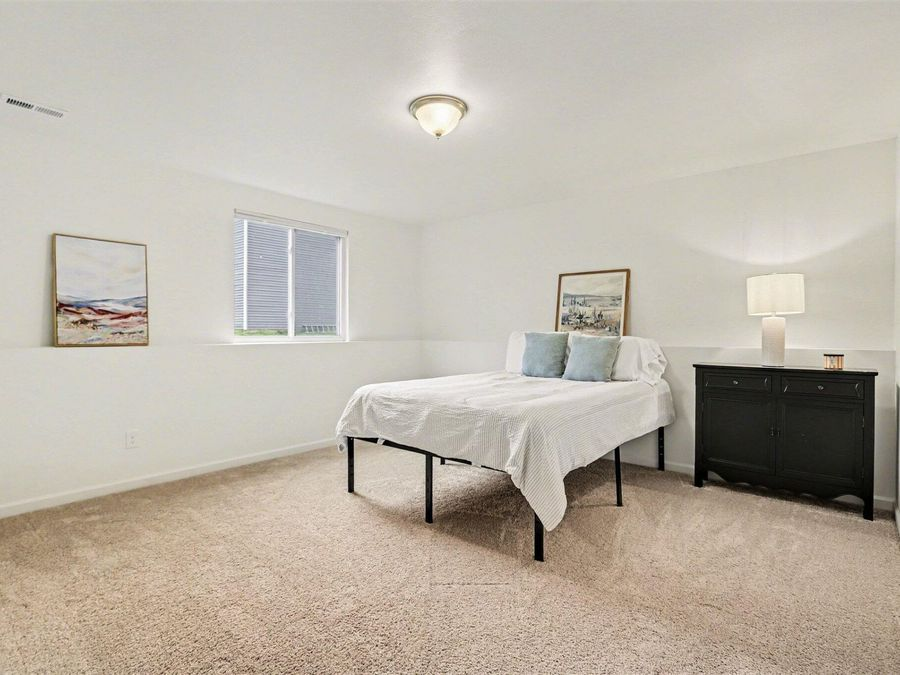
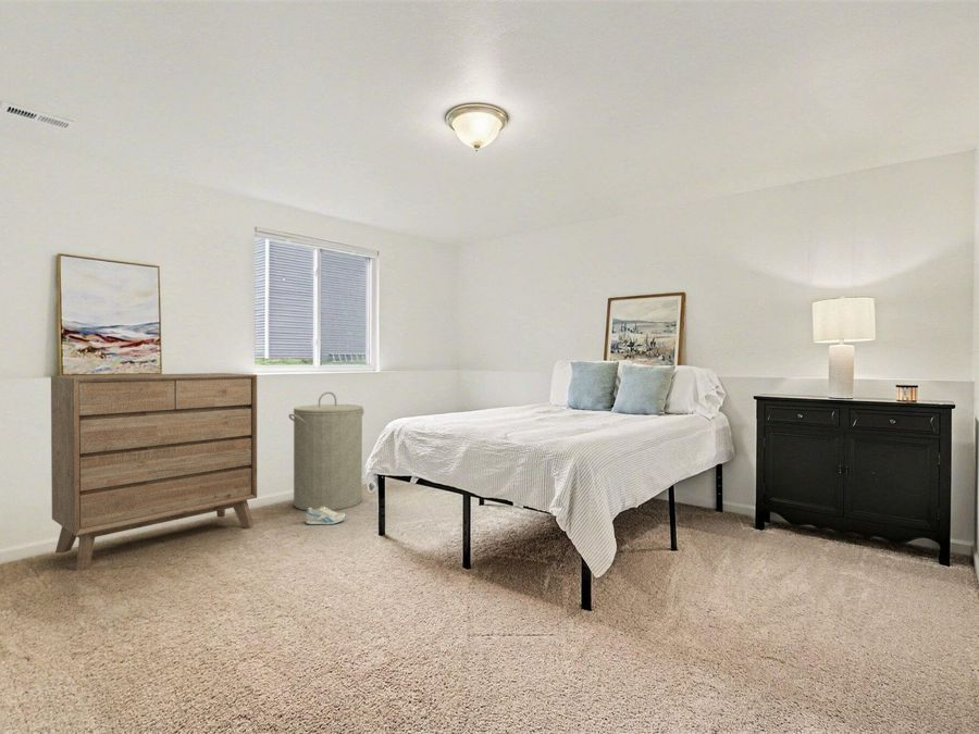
+ laundry hamper [288,390,365,512]
+ dresser [50,372,258,572]
+ sneaker [305,507,347,525]
